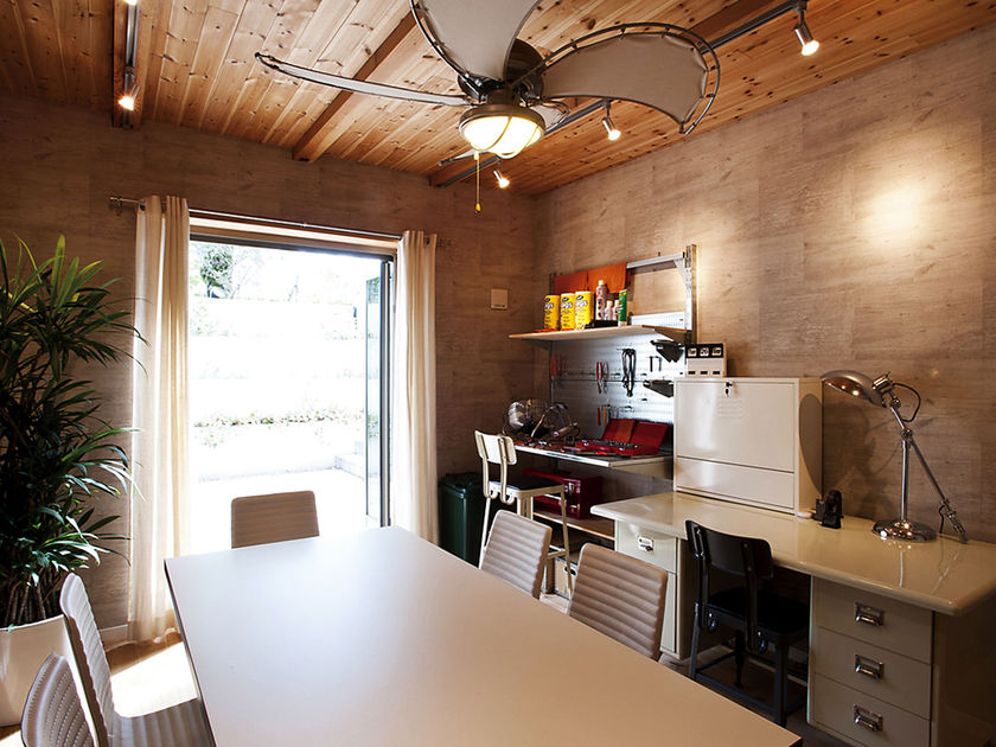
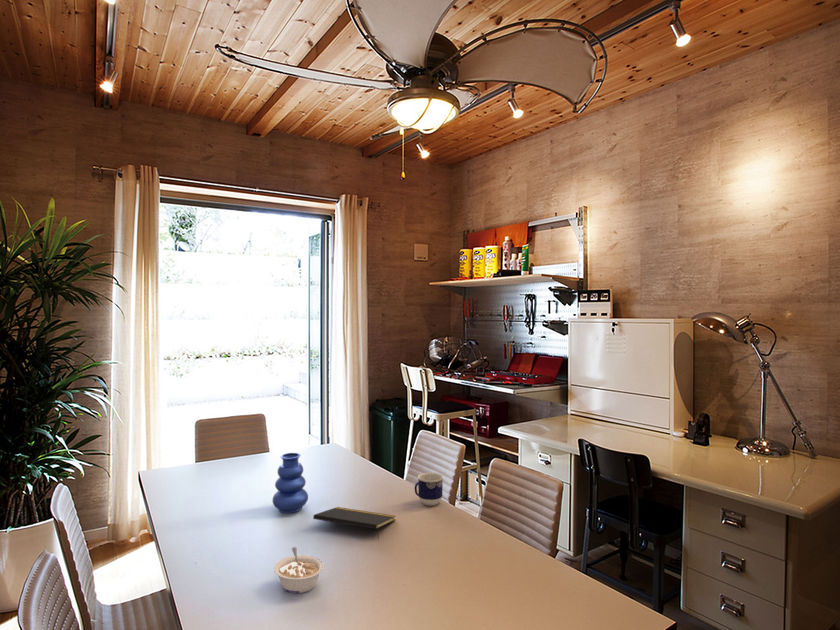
+ vase [272,452,309,514]
+ legume [273,546,325,594]
+ notepad [312,506,397,540]
+ cup [414,472,444,507]
